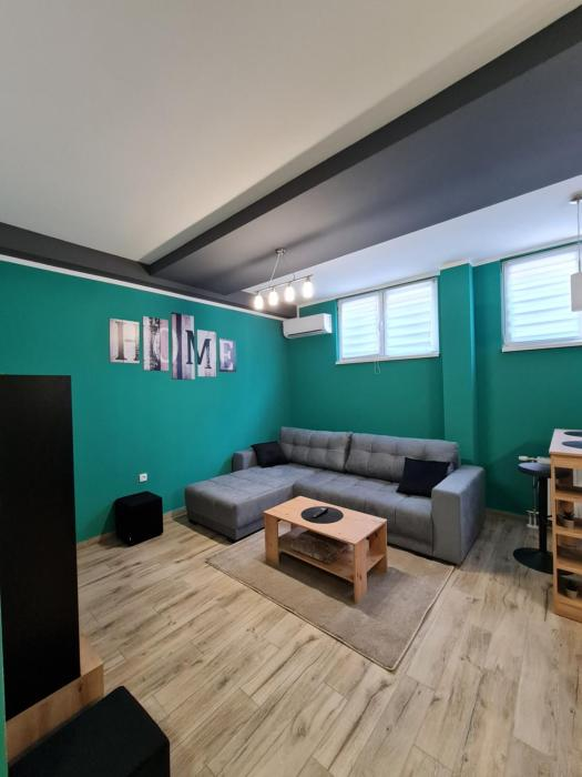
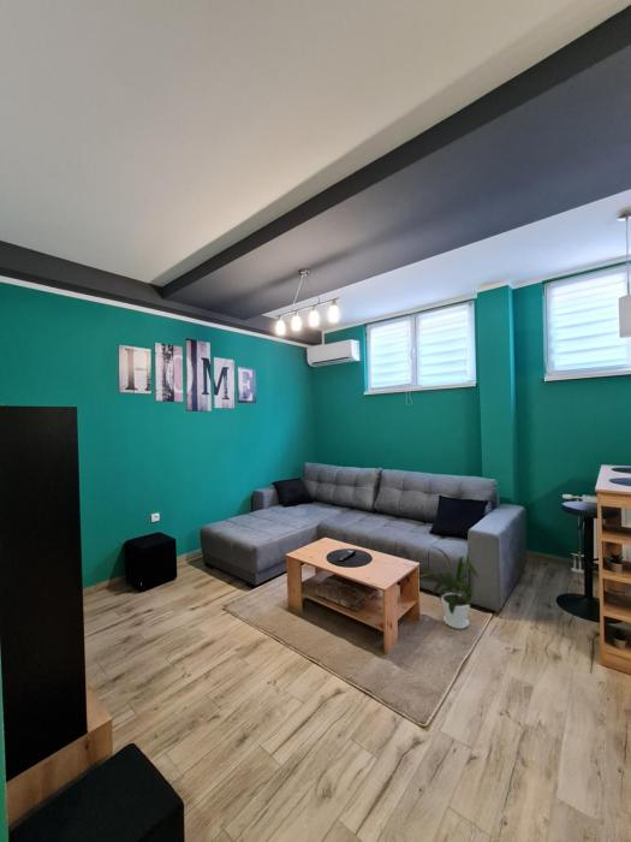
+ house plant [415,545,480,630]
